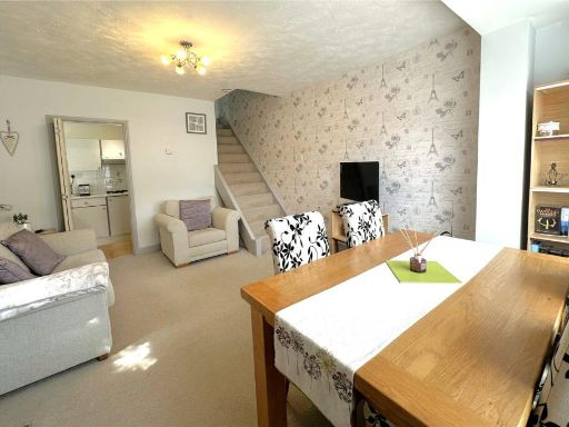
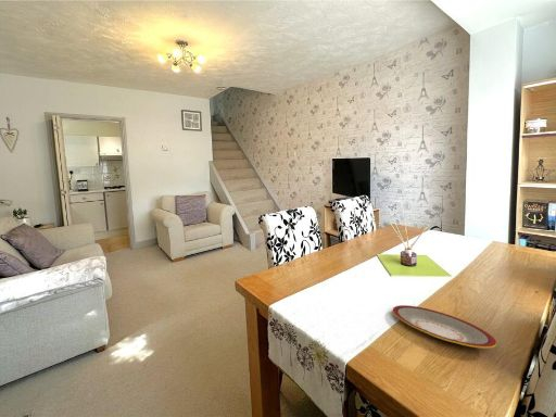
+ plate [392,304,497,350]
